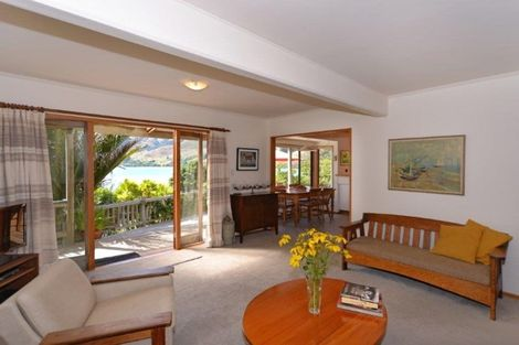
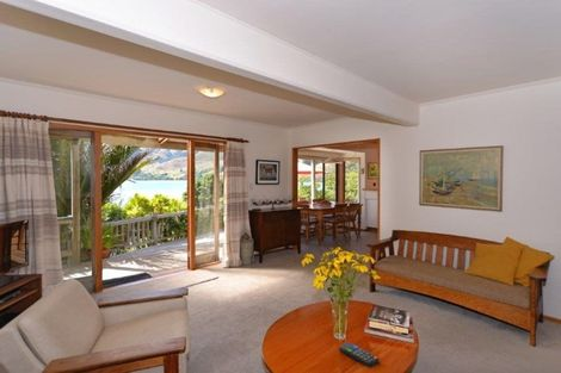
+ remote control [339,341,381,369]
